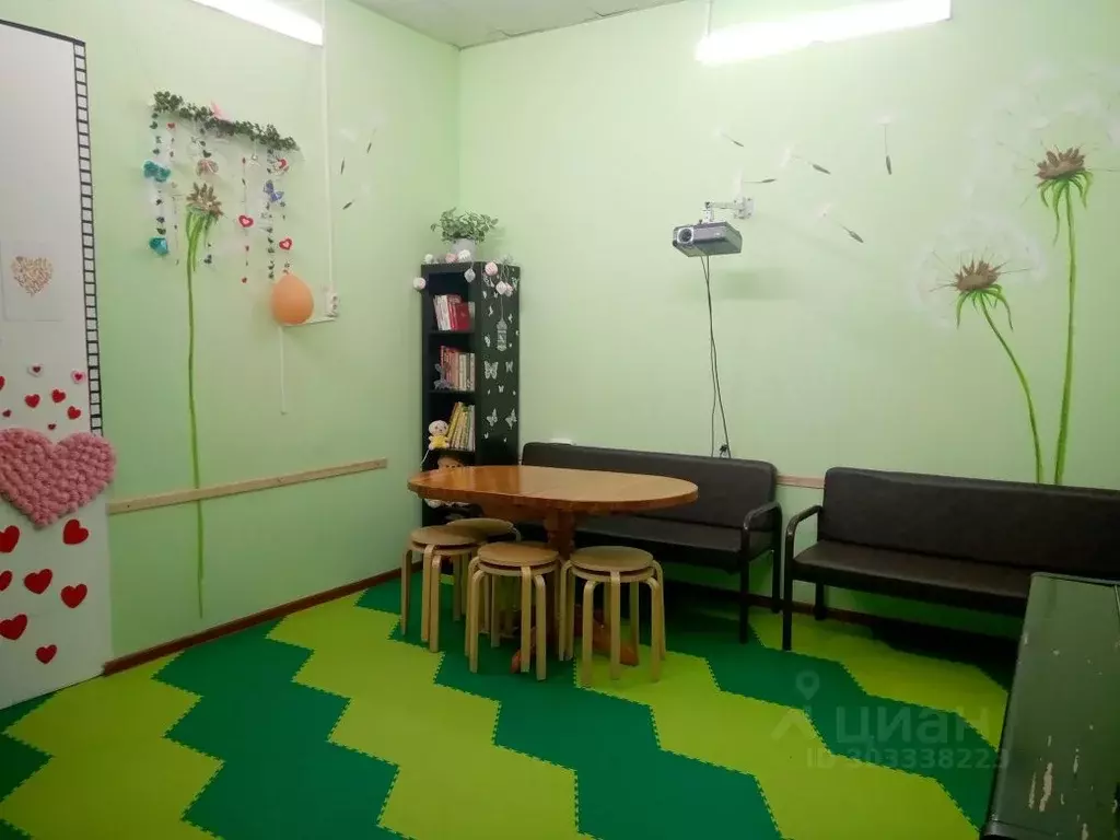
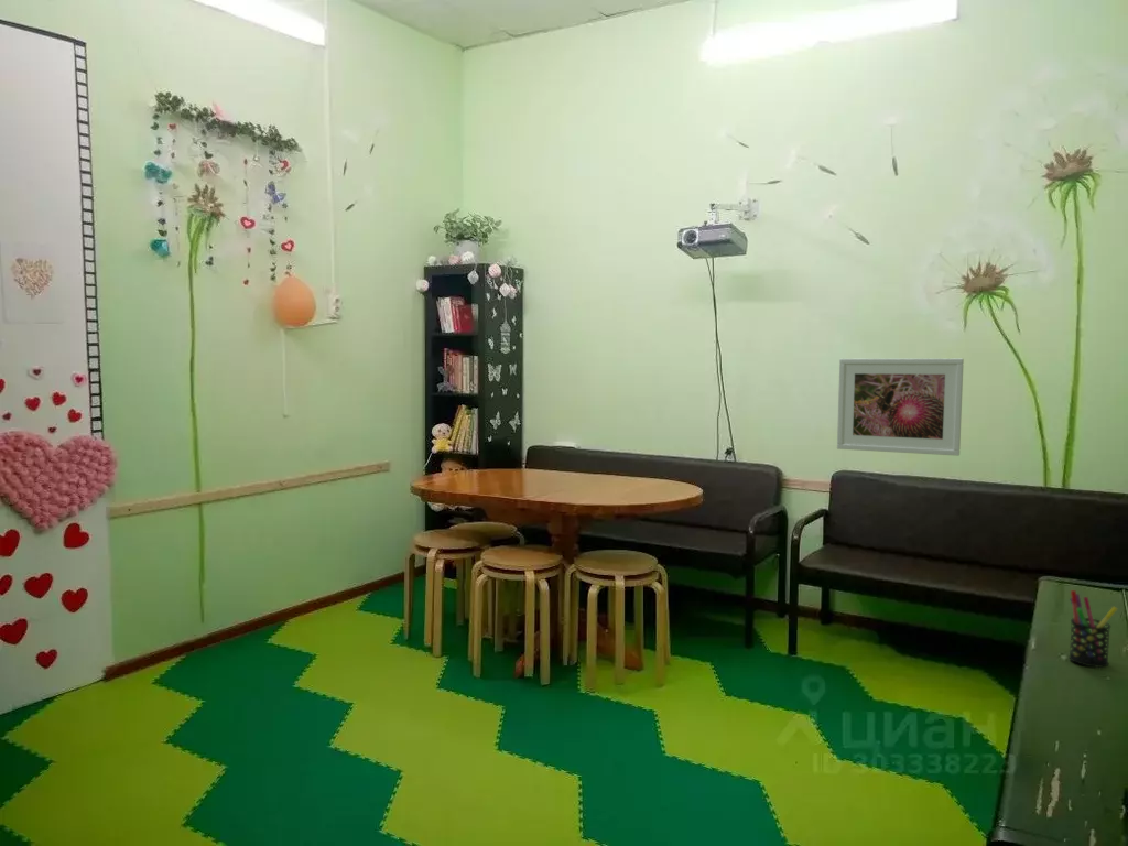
+ pen holder [1067,589,1118,669]
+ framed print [836,358,965,457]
